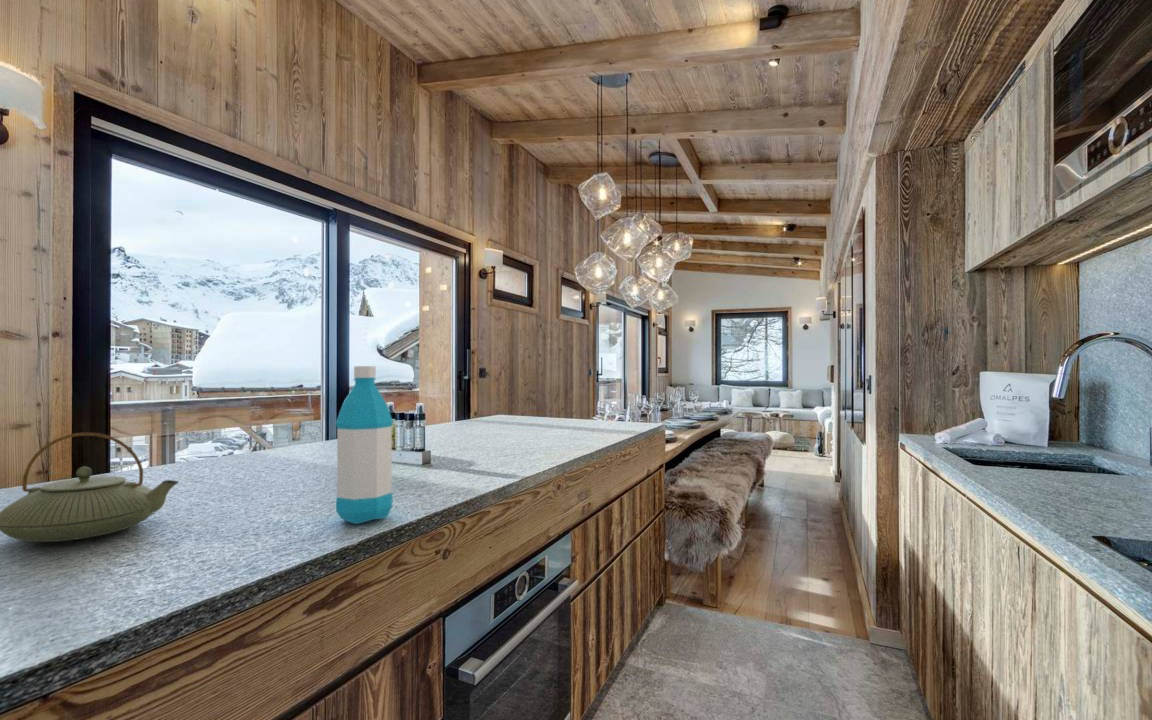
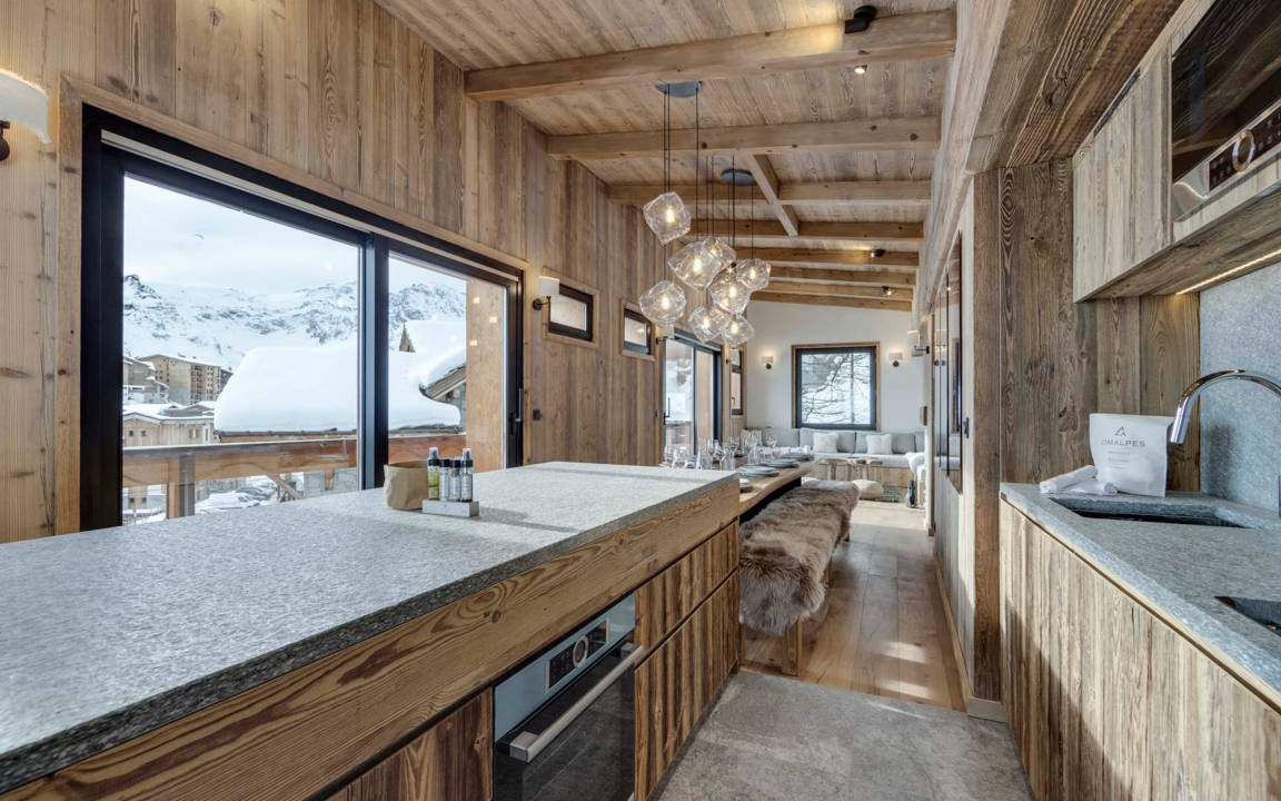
- teapot [0,432,180,543]
- water bottle [335,365,394,525]
